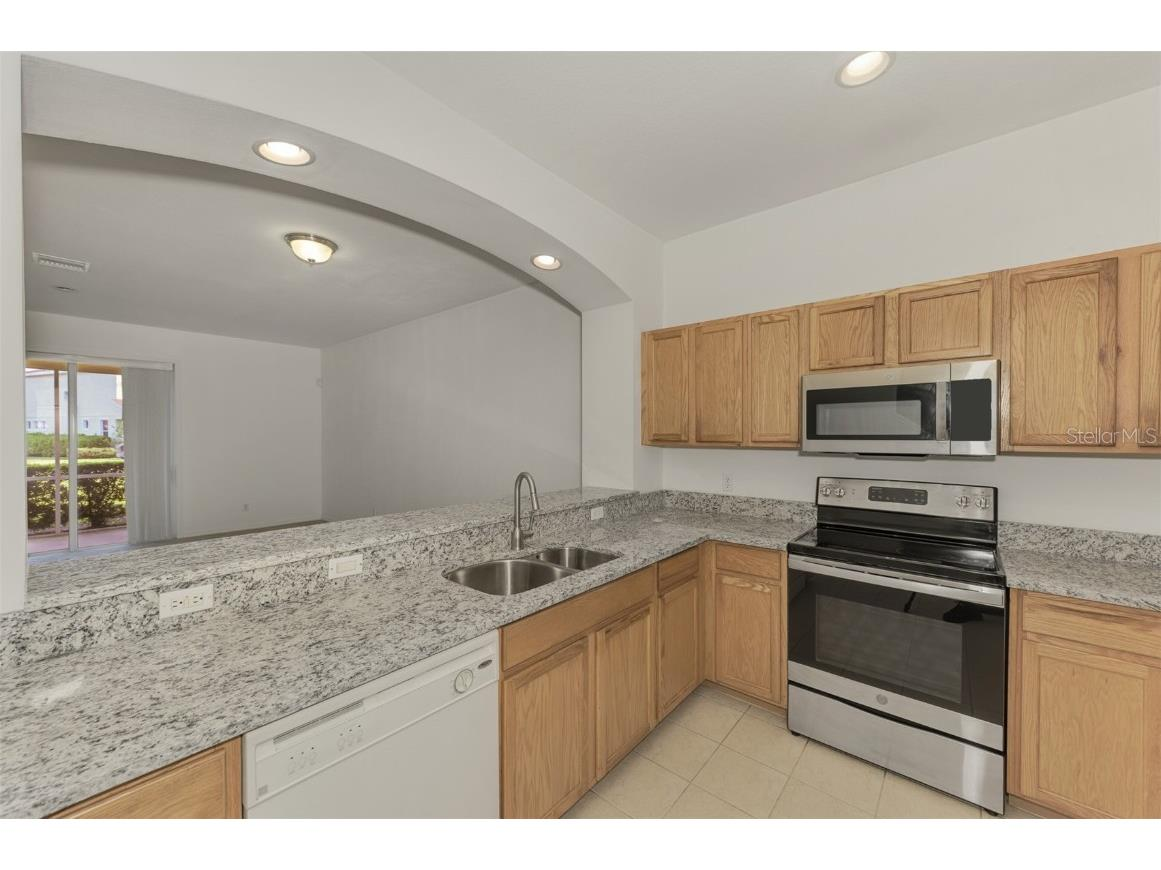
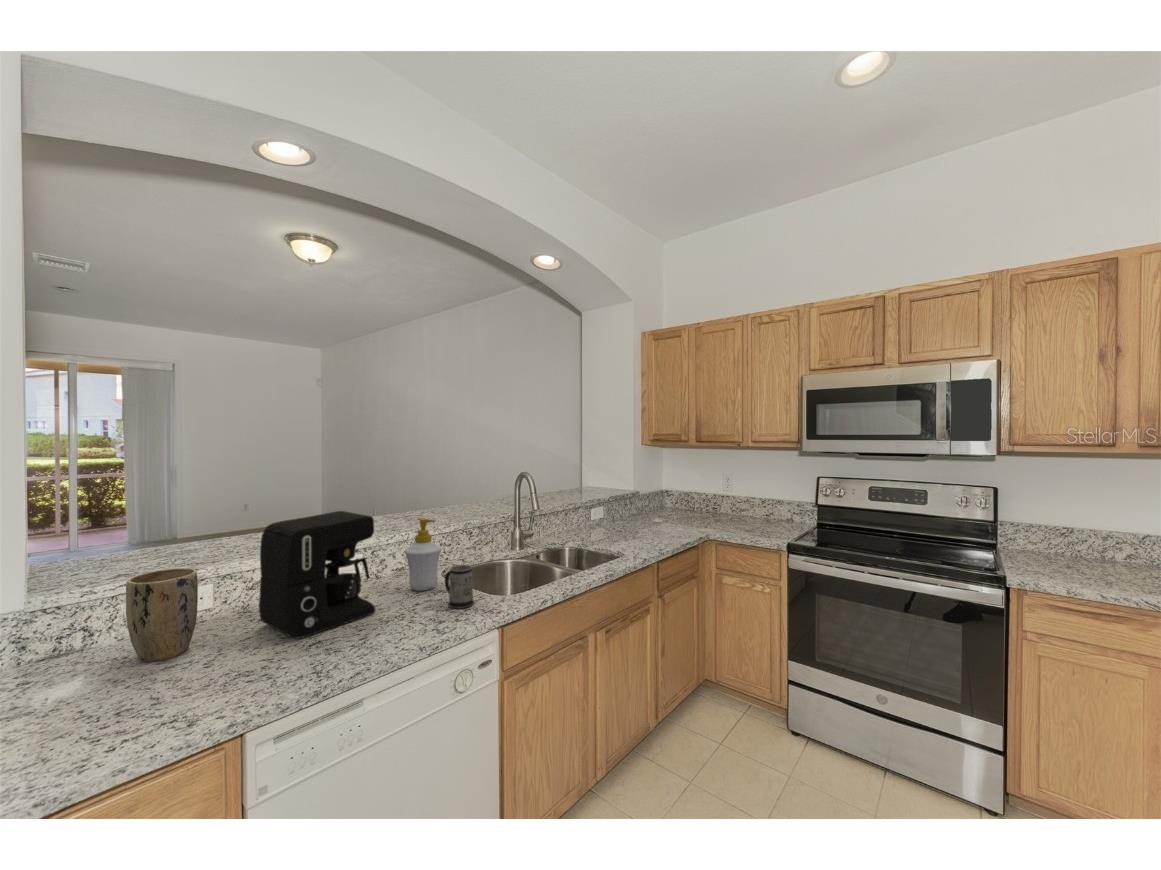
+ plant pot [125,567,199,663]
+ soap bottle [403,517,443,592]
+ mug [444,564,475,610]
+ coffee maker [258,510,377,640]
